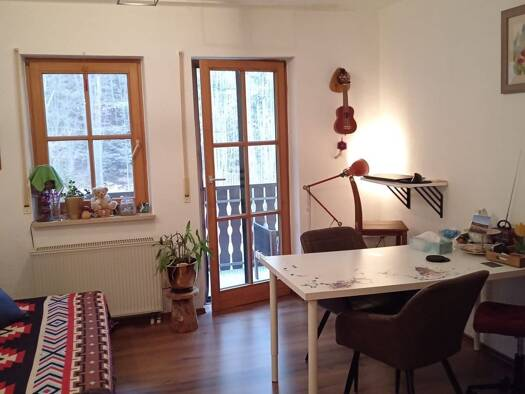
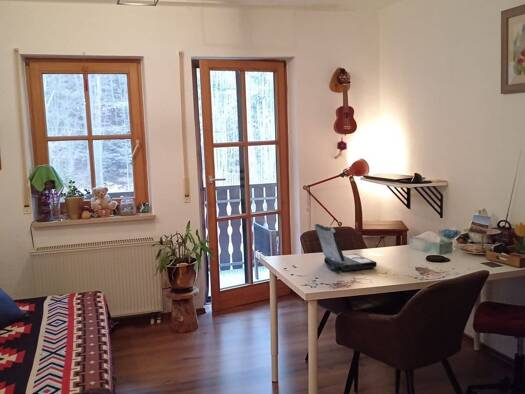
+ laptop [314,223,378,274]
